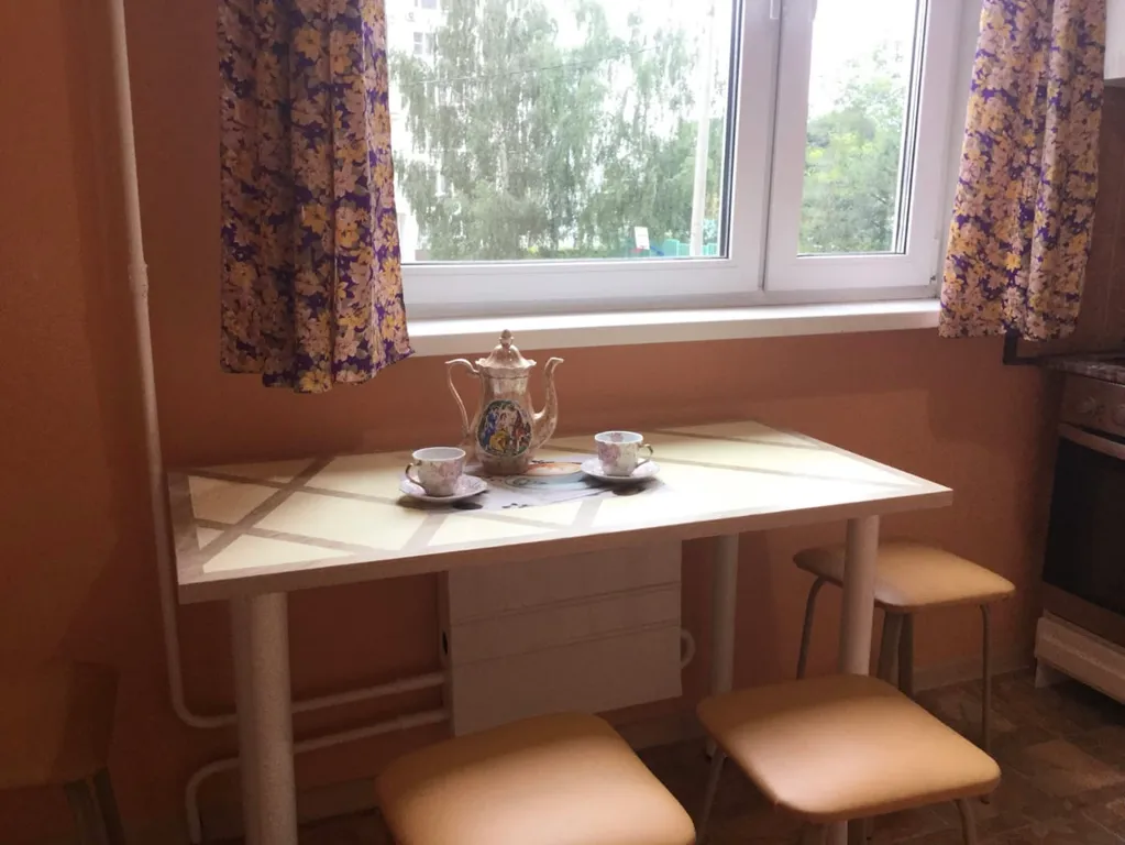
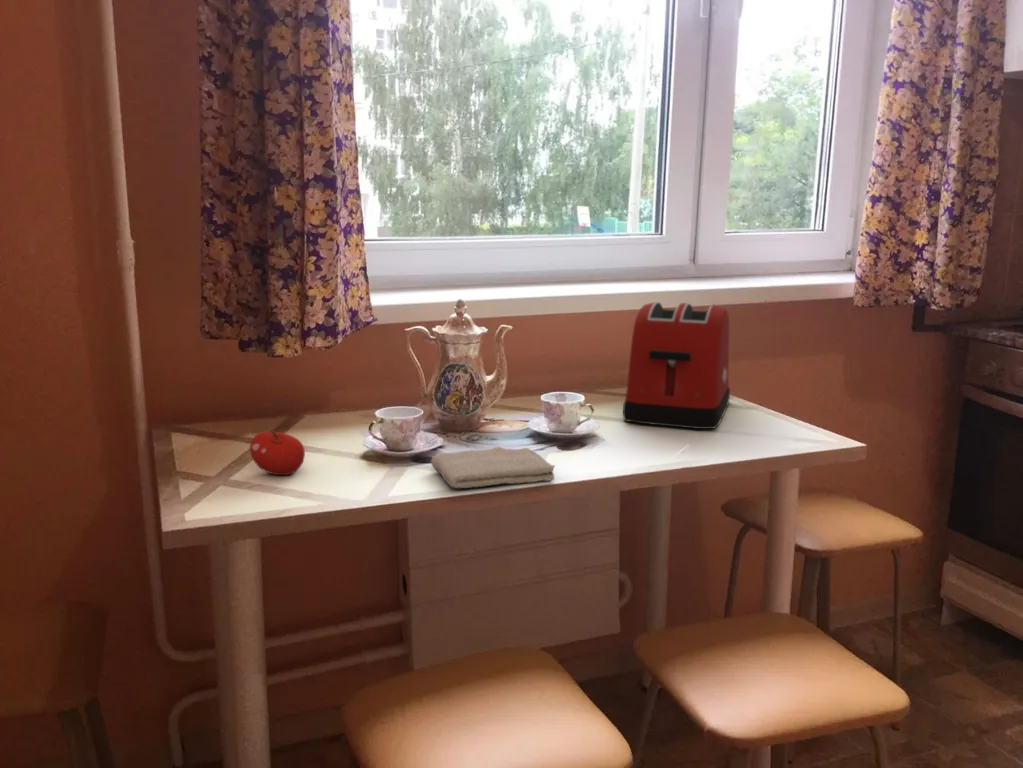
+ toaster [622,301,731,430]
+ washcloth [430,446,556,489]
+ fruit [249,430,306,476]
